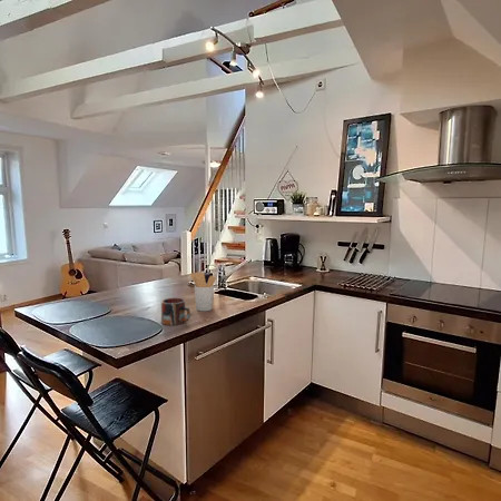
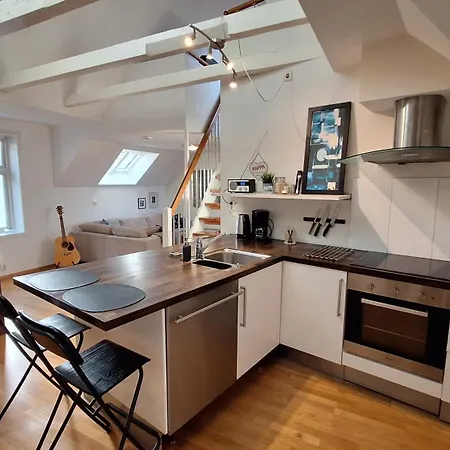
- utensil holder [189,272,217,313]
- mug [160,296,191,326]
